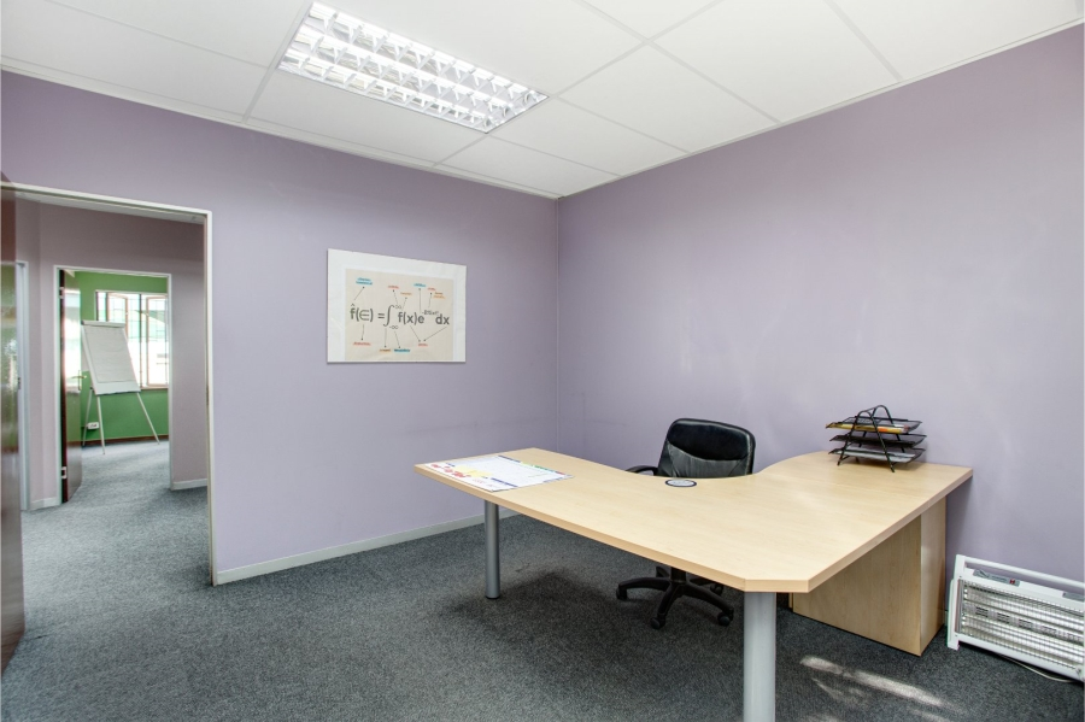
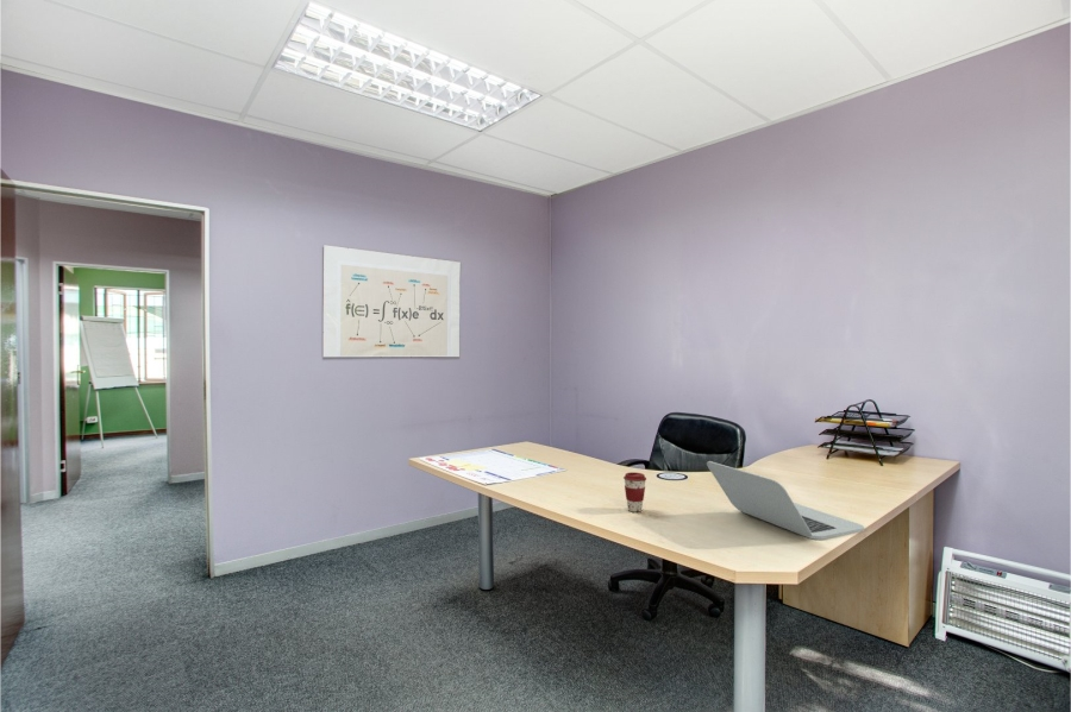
+ laptop [706,460,865,541]
+ coffee cup [622,471,647,513]
